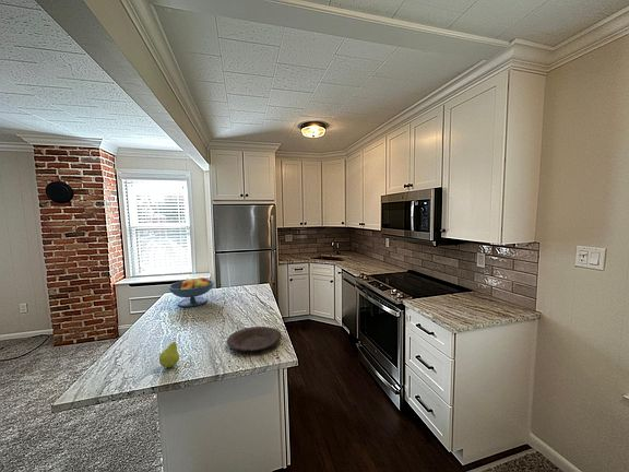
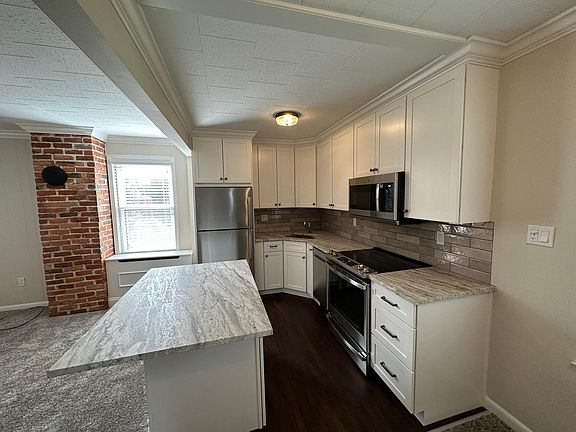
- fruit [158,339,180,368]
- plate [226,326,283,352]
- fruit bowl [167,276,215,308]
